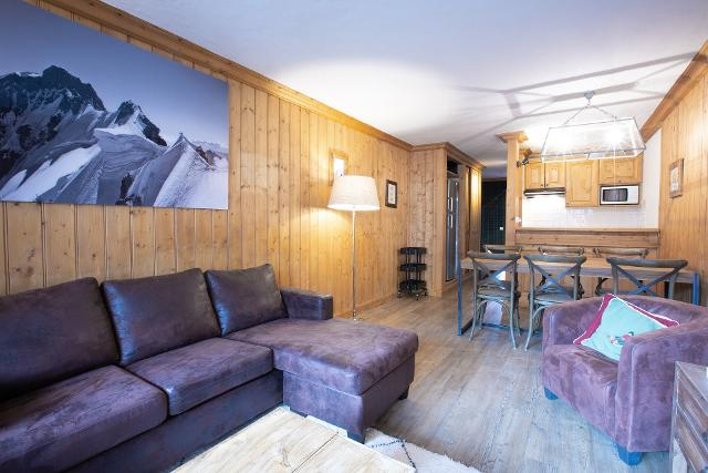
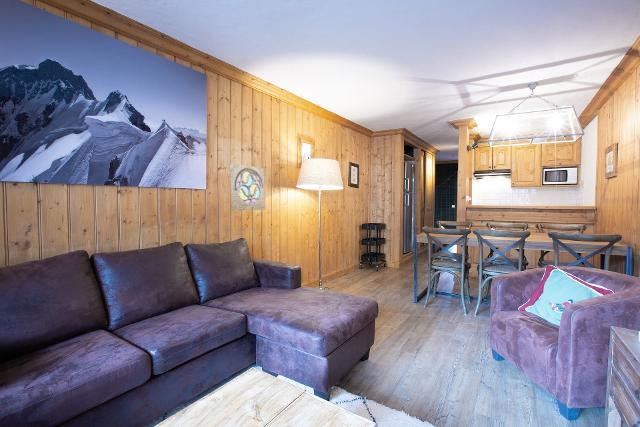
+ wall ornament [228,163,267,211]
